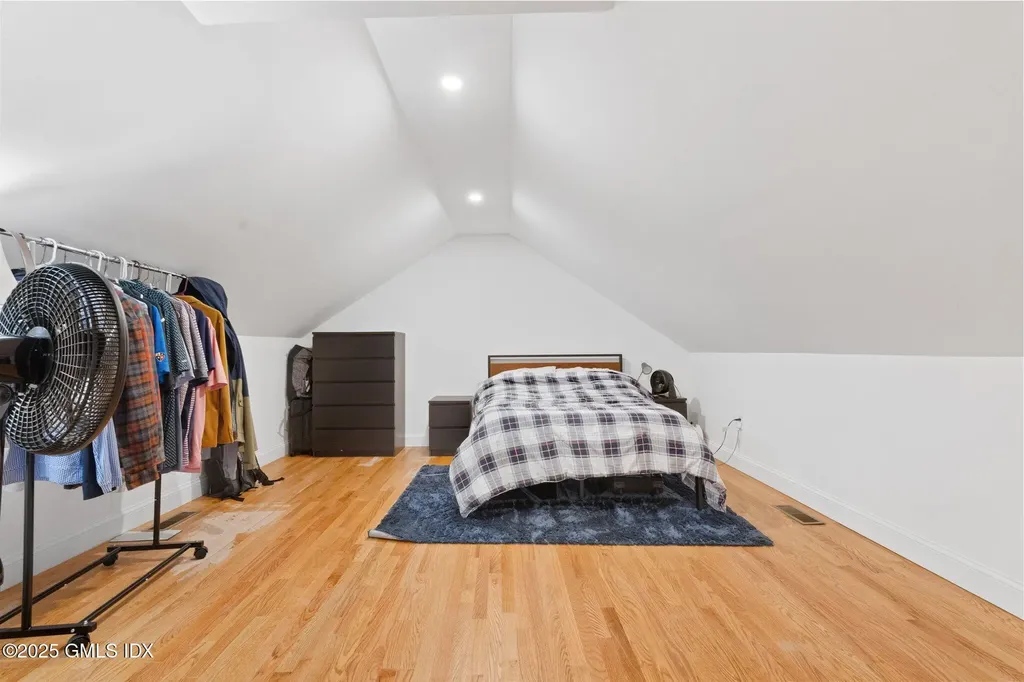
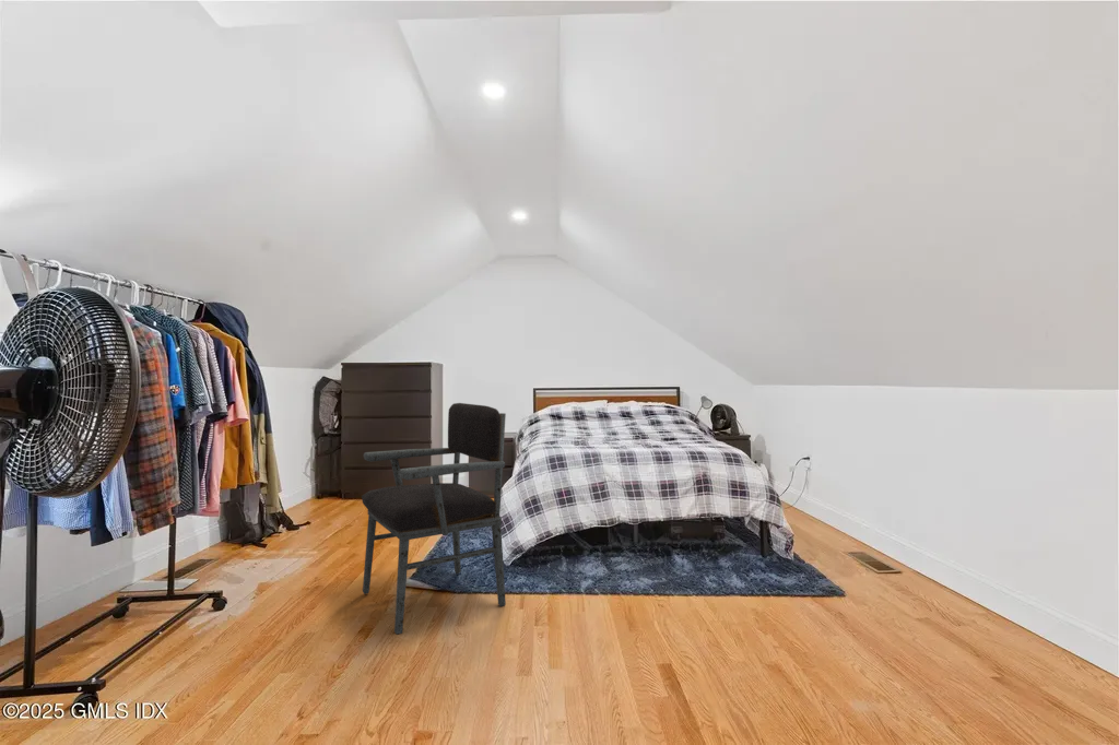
+ armchair [361,402,507,636]
